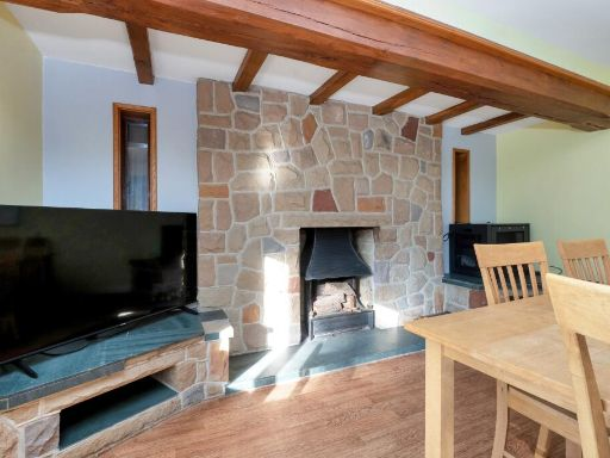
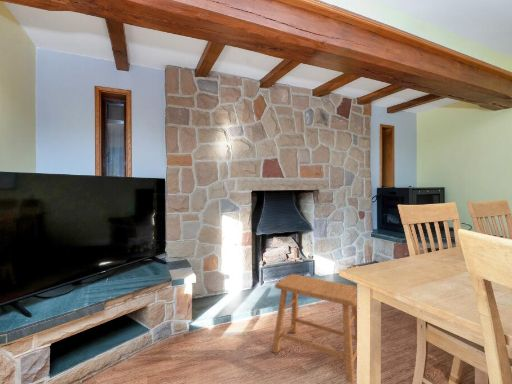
+ stool [271,273,358,384]
